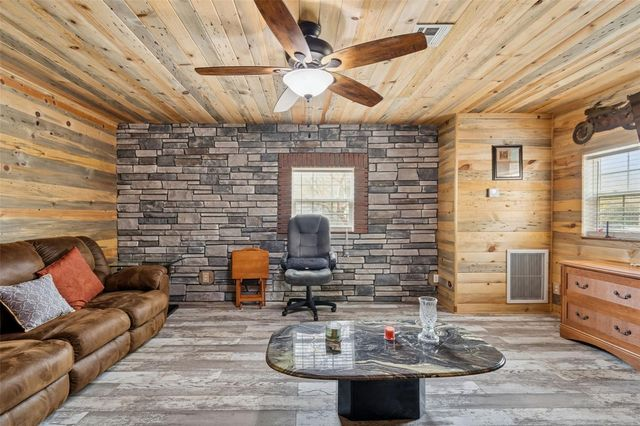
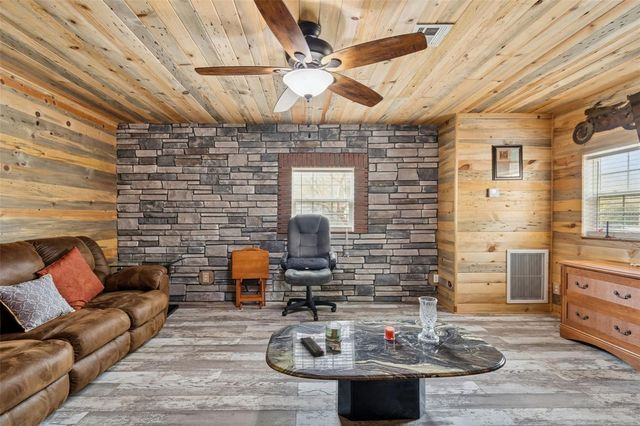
+ remote control [299,336,325,358]
